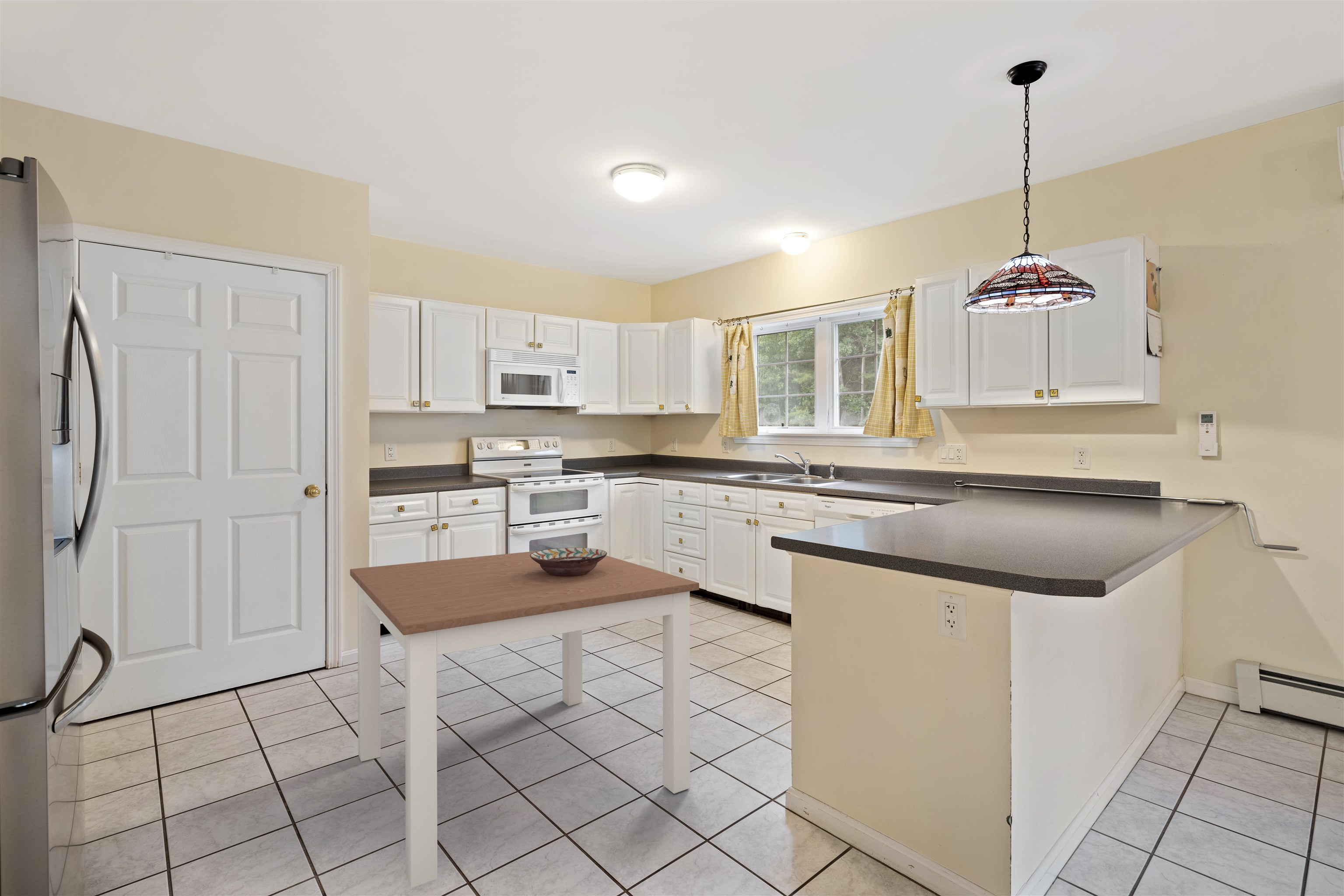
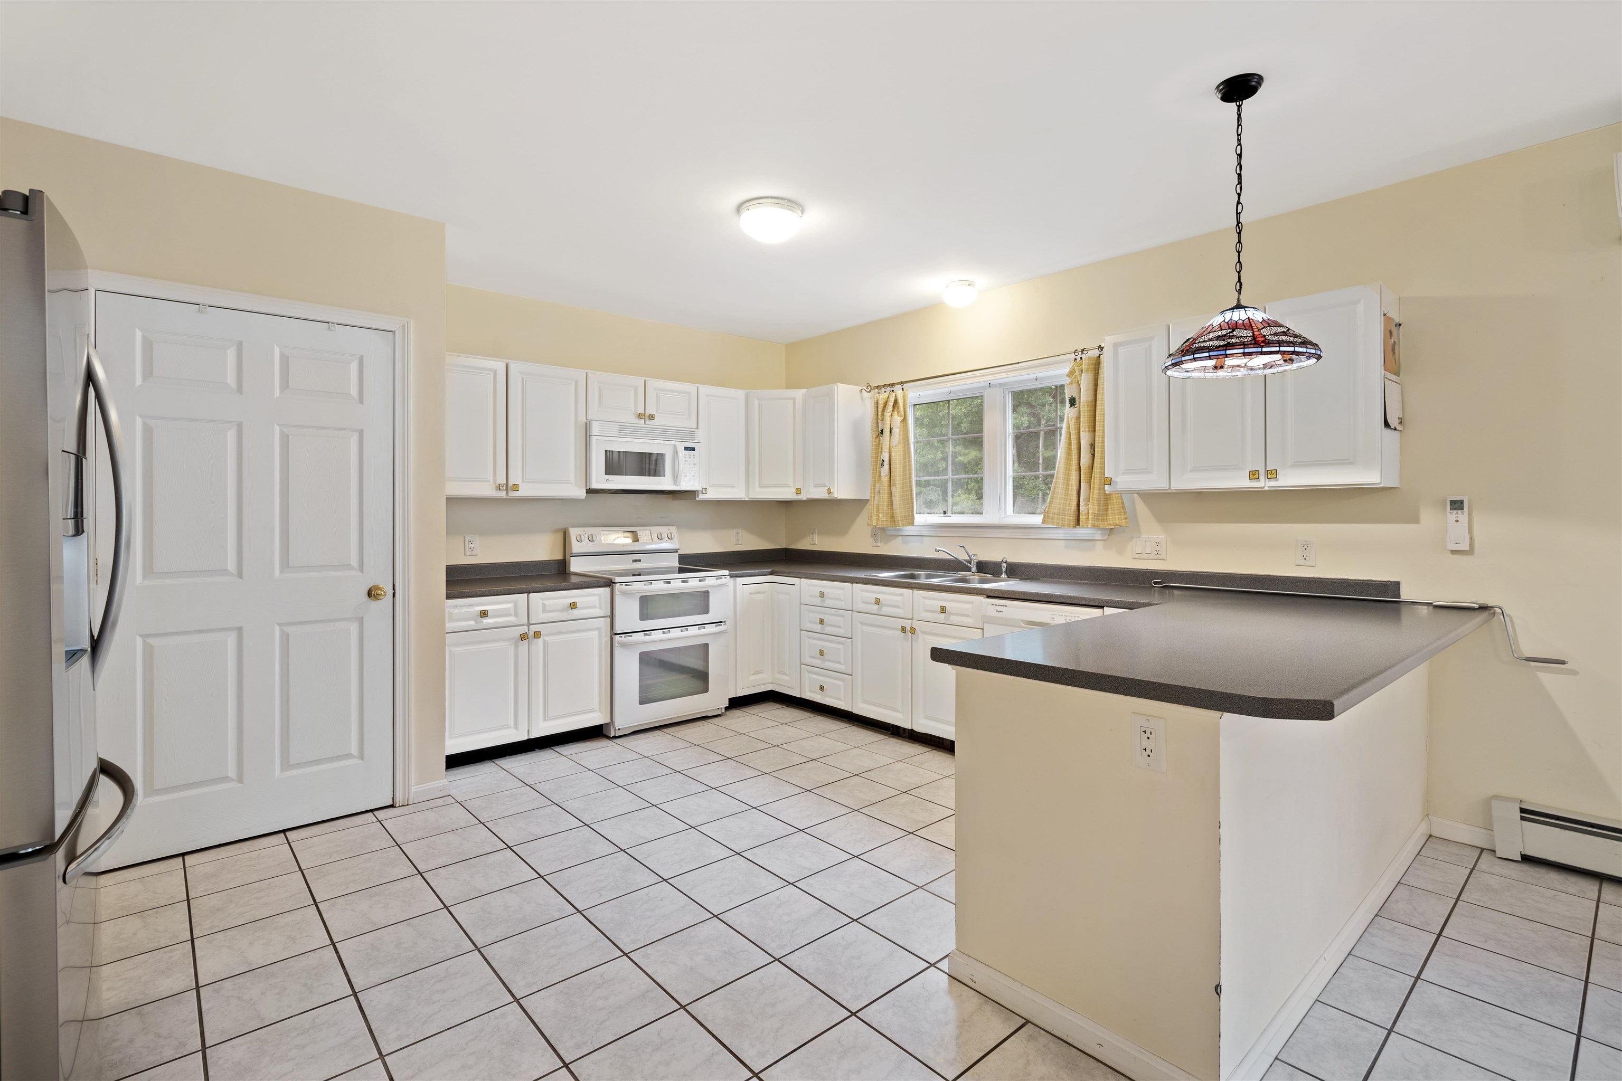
- dining table [350,546,700,889]
- decorative bowl [530,547,608,576]
